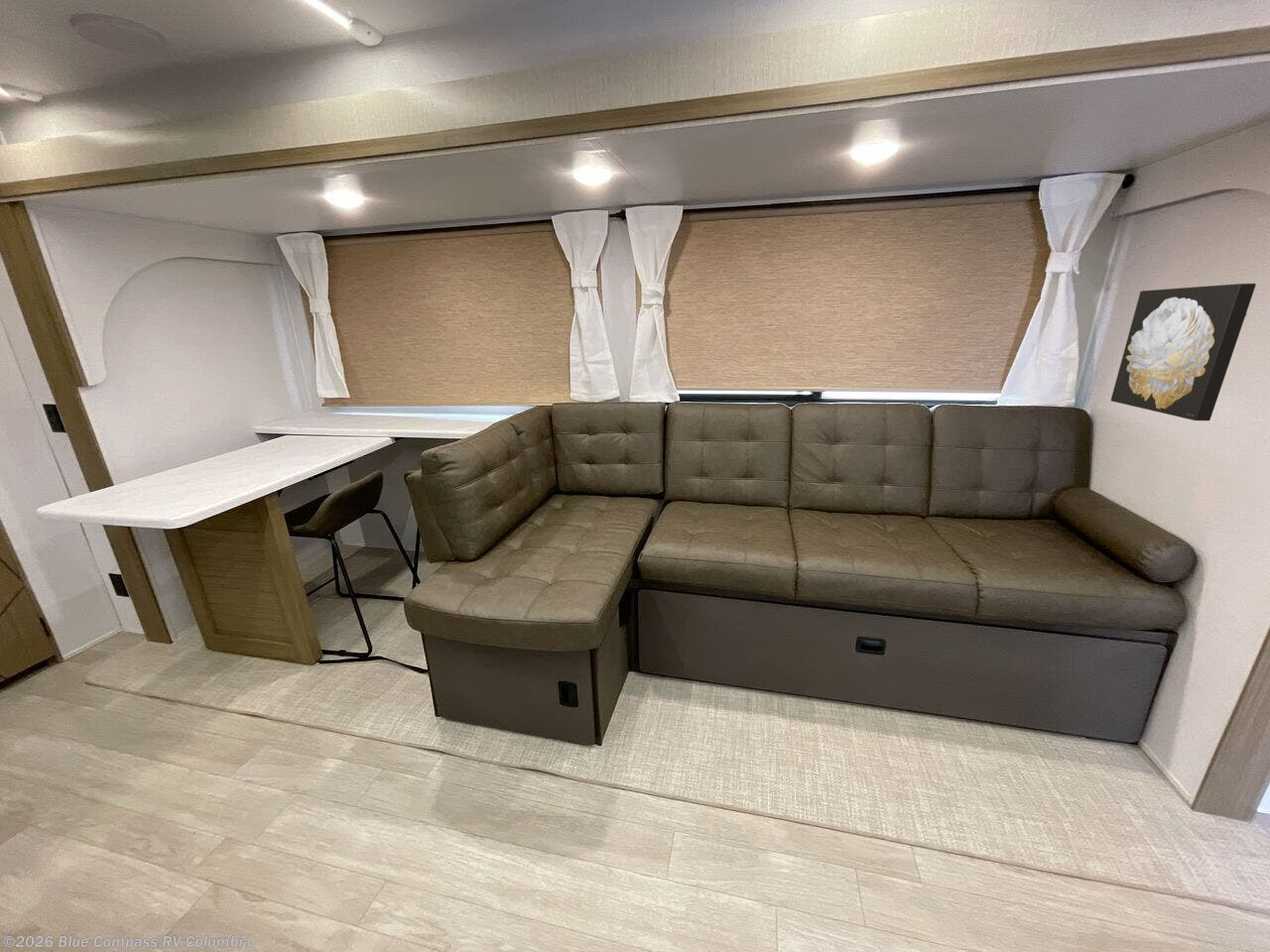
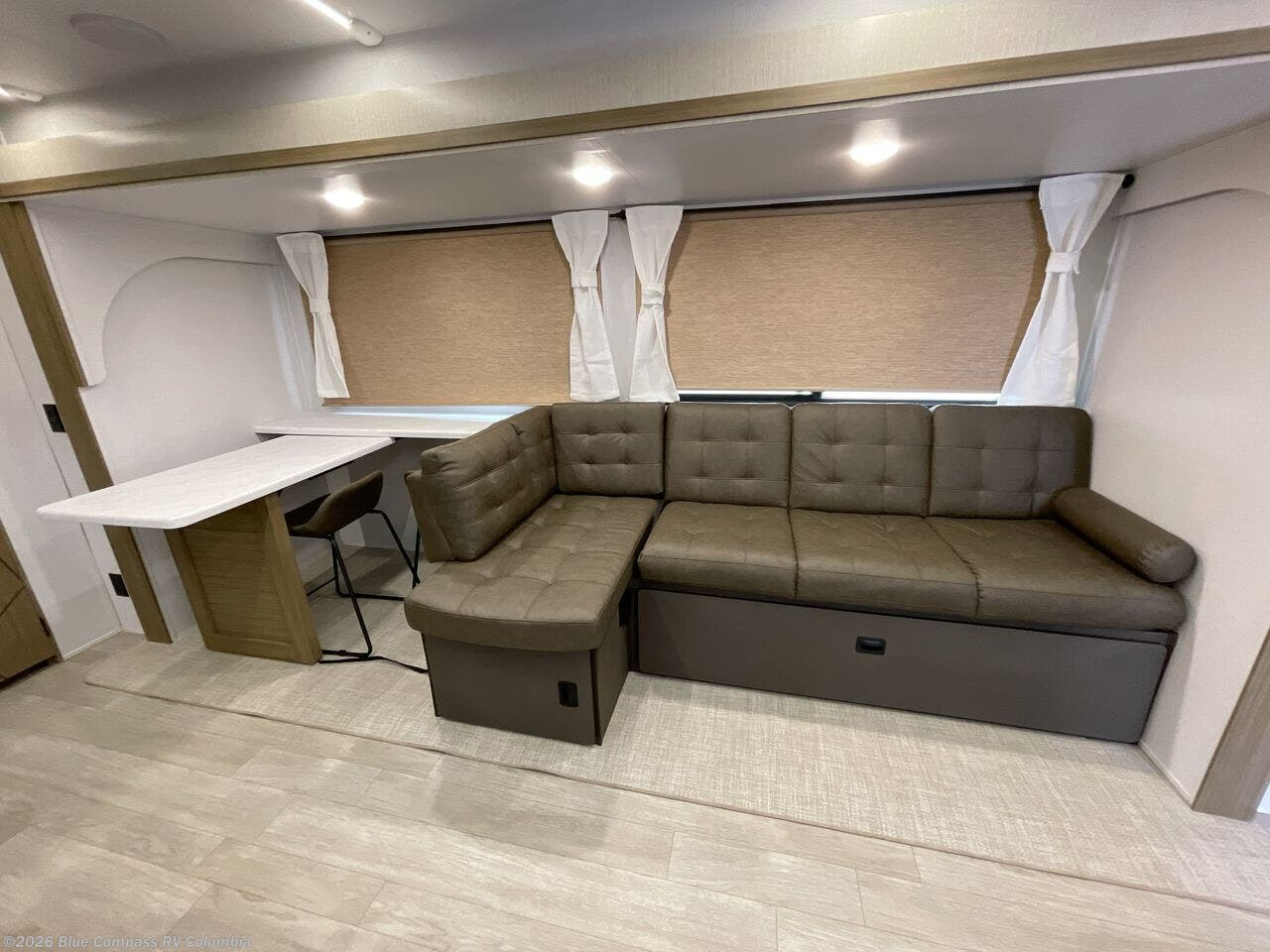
- wall art [1110,283,1257,421]
